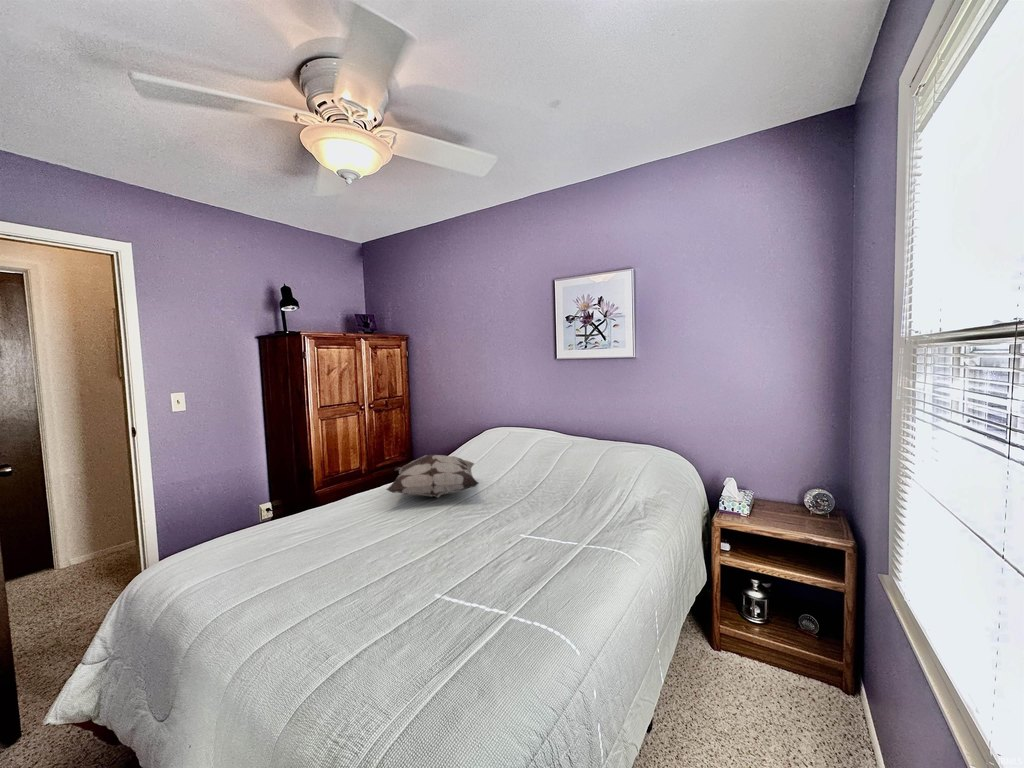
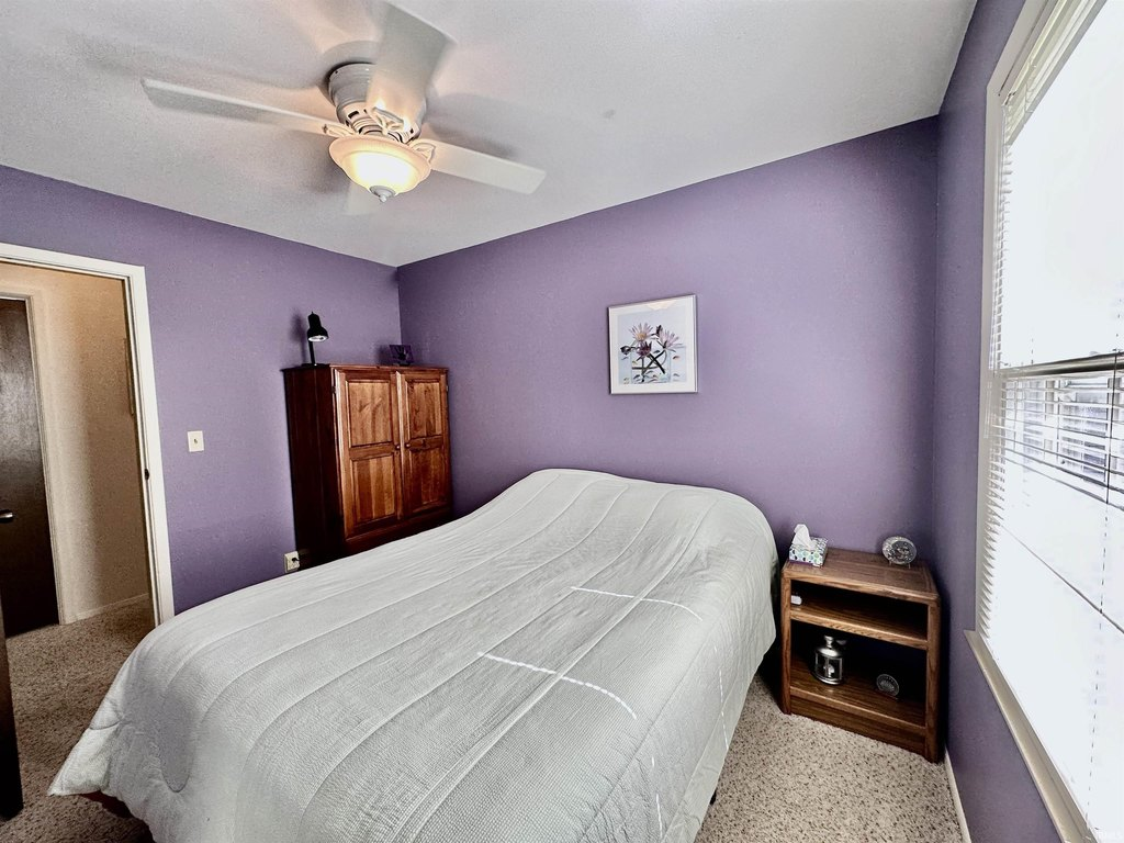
- decorative pillow [385,454,480,499]
